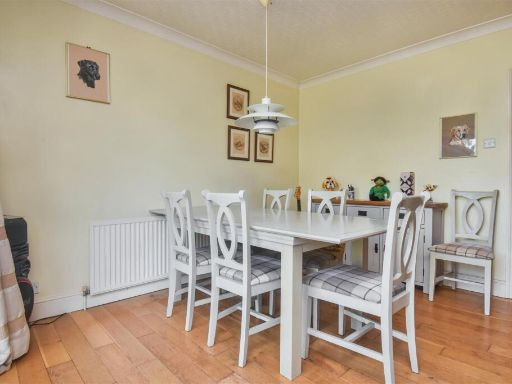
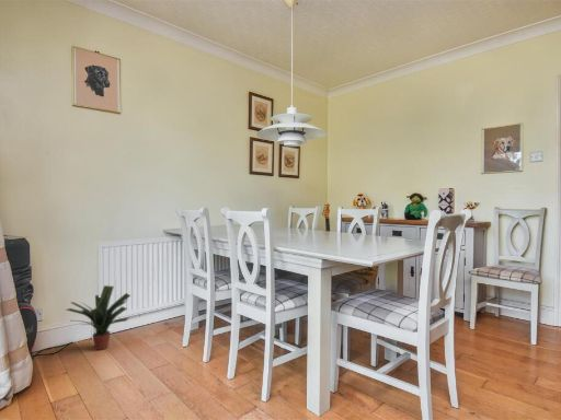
+ potted plant [65,284,131,351]
